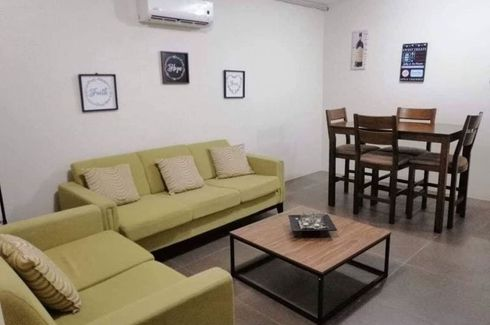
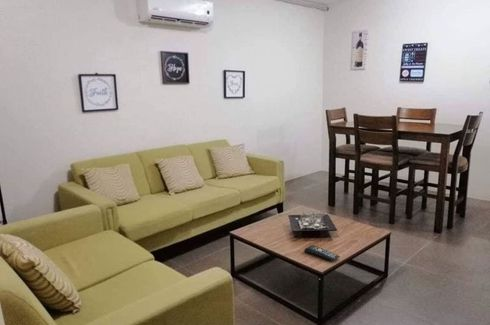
+ remote control [304,244,341,262]
